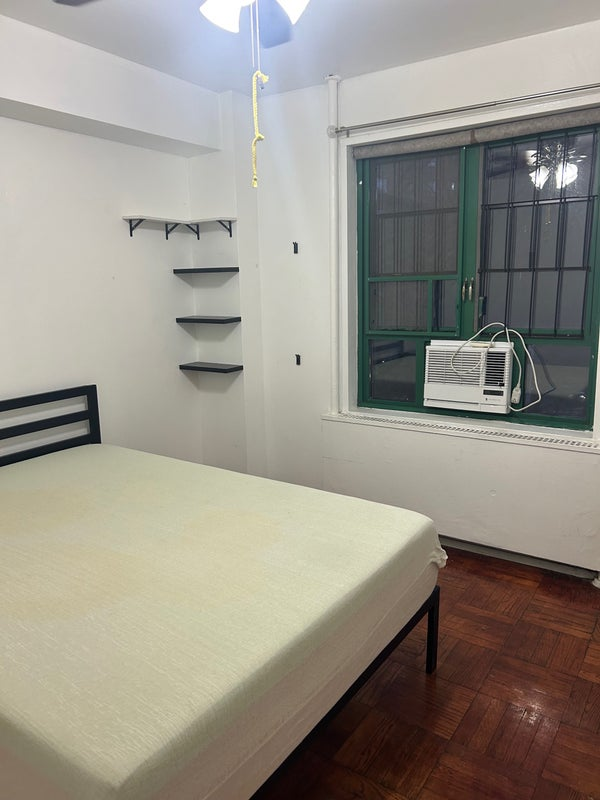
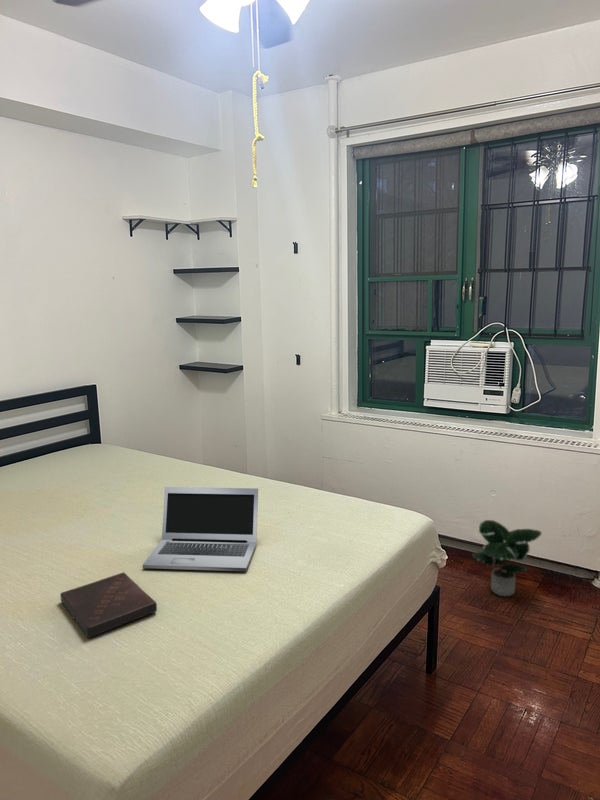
+ book [59,571,158,639]
+ laptop [142,486,259,572]
+ potted plant [471,519,543,597]
